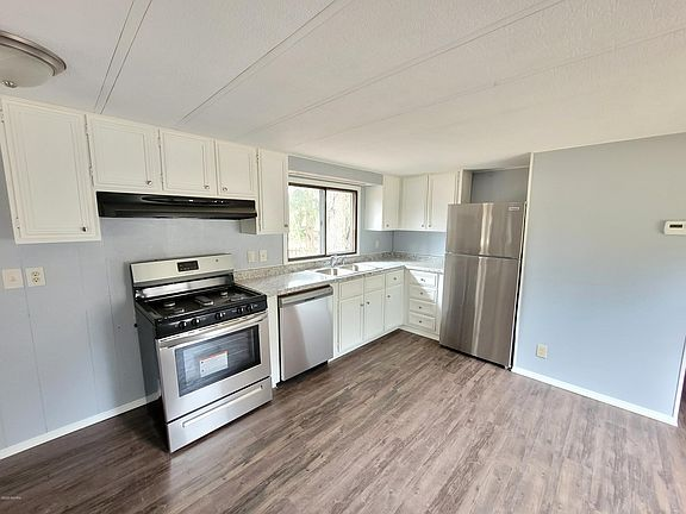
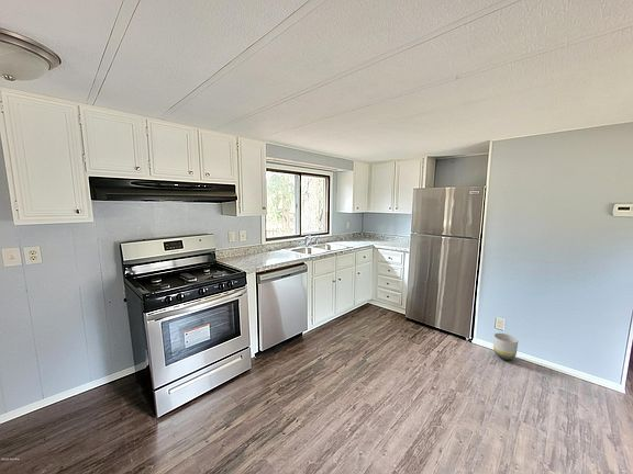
+ planter [492,332,519,361]
